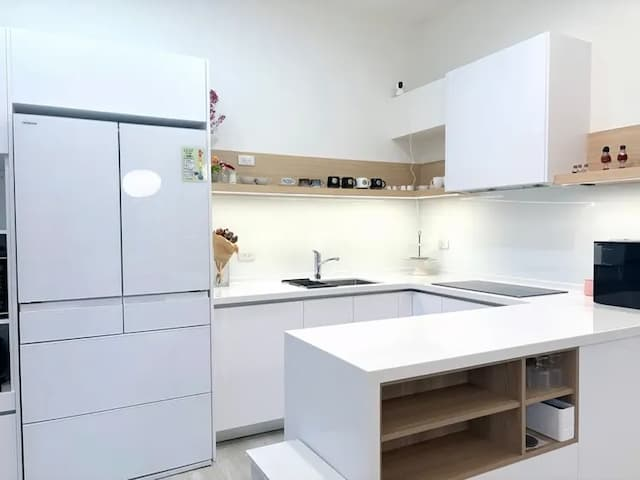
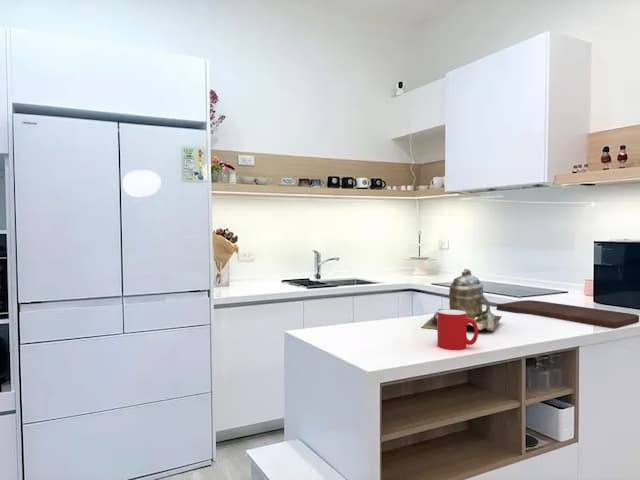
+ cup [436,309,479,351]
+ teapot [420,268,503,332]
+ cutting board [496,299,640,330]
